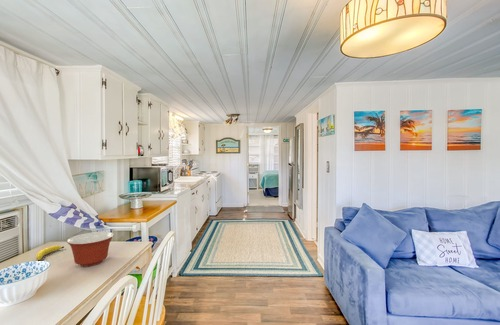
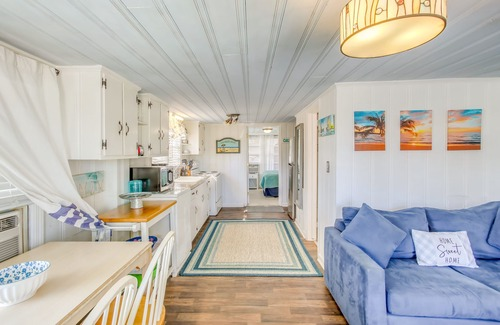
- mixing bowl [66,231,115,267]
- banana [35,244,65,262]
